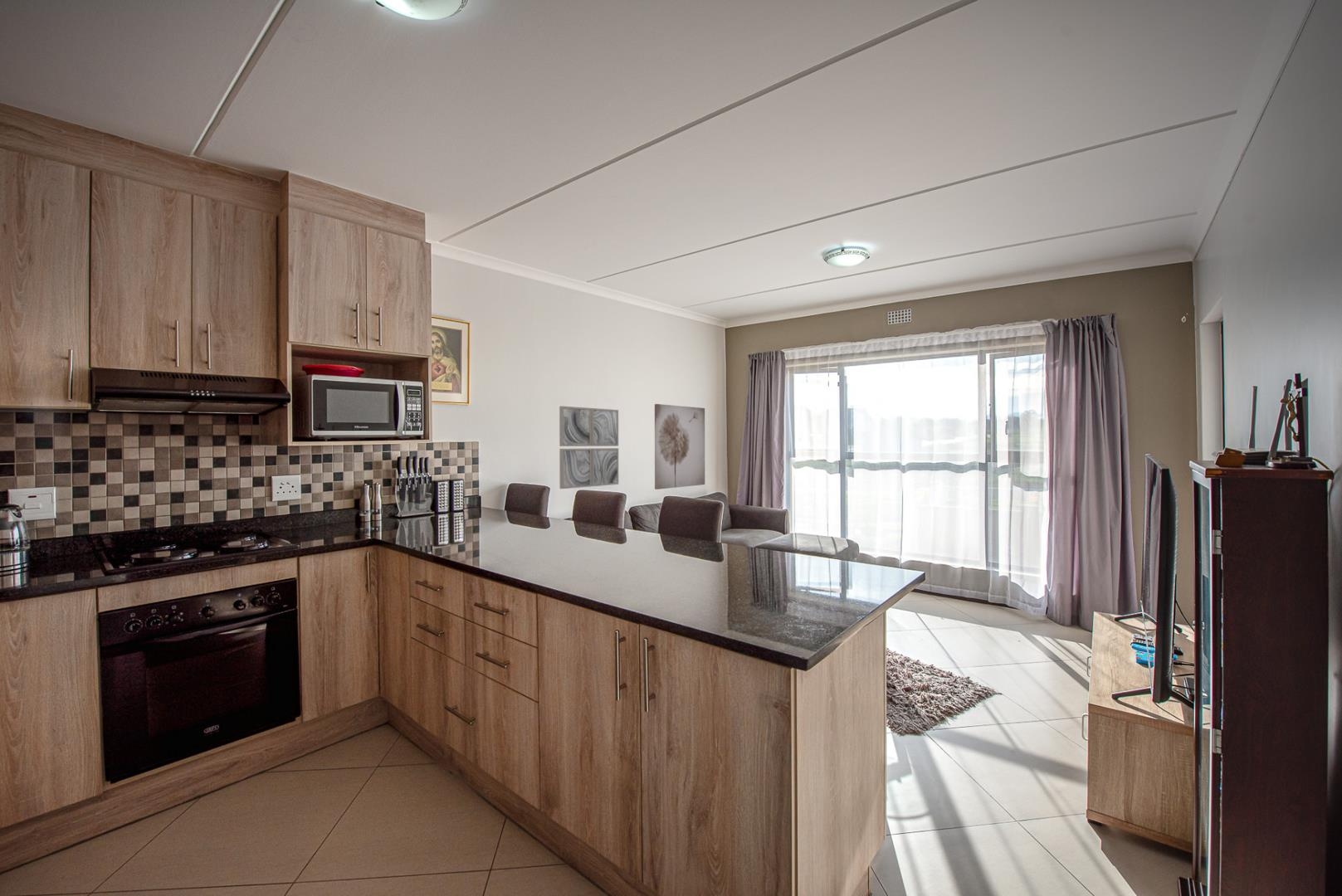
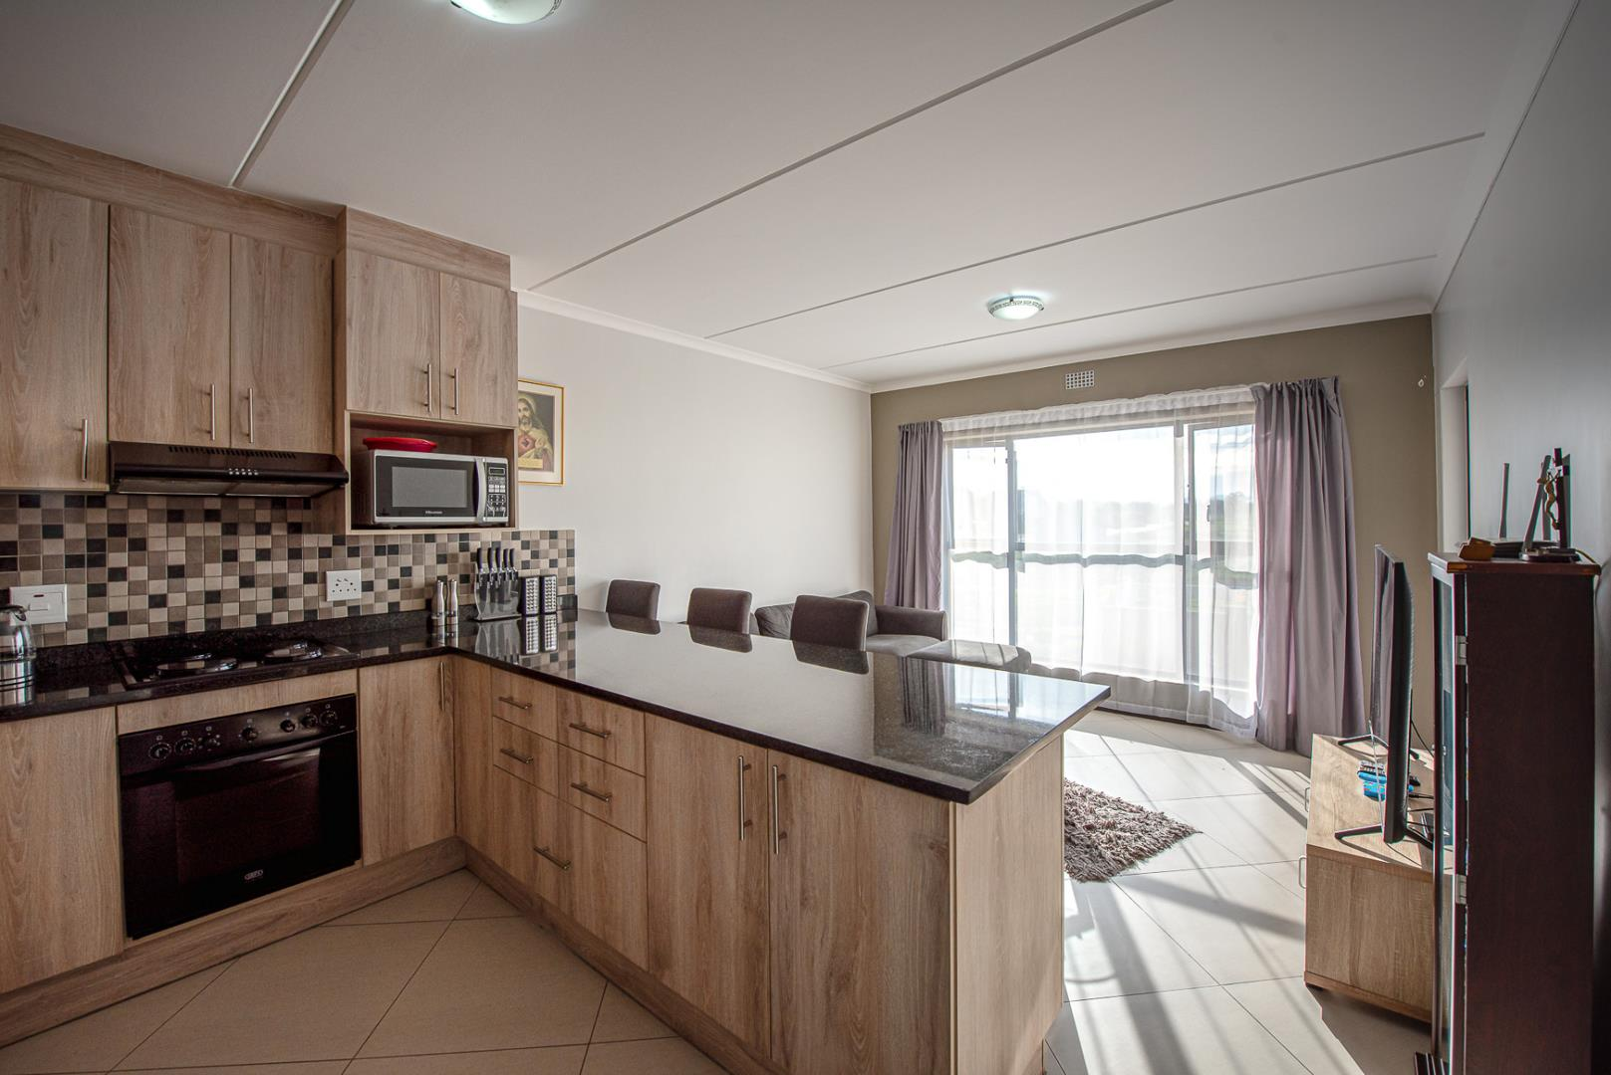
- wall art [654,403,705,490]
- wall art [559,405,619,489]
